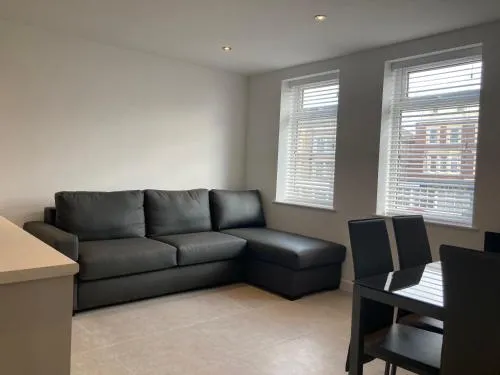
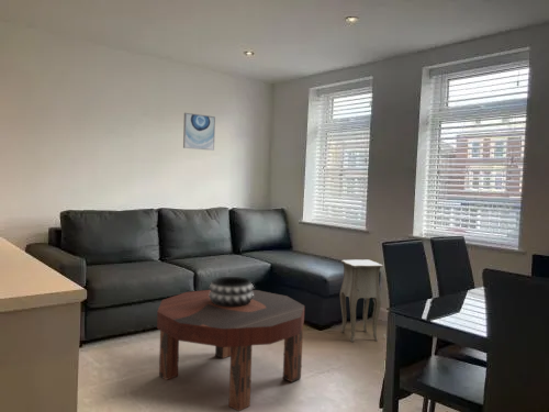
+ coffee table [156,289,305,412]
+ wall art [182,112,216,152]
+ side table [339,259,386,343]
+ decorative bowl [209,276,255,307]
